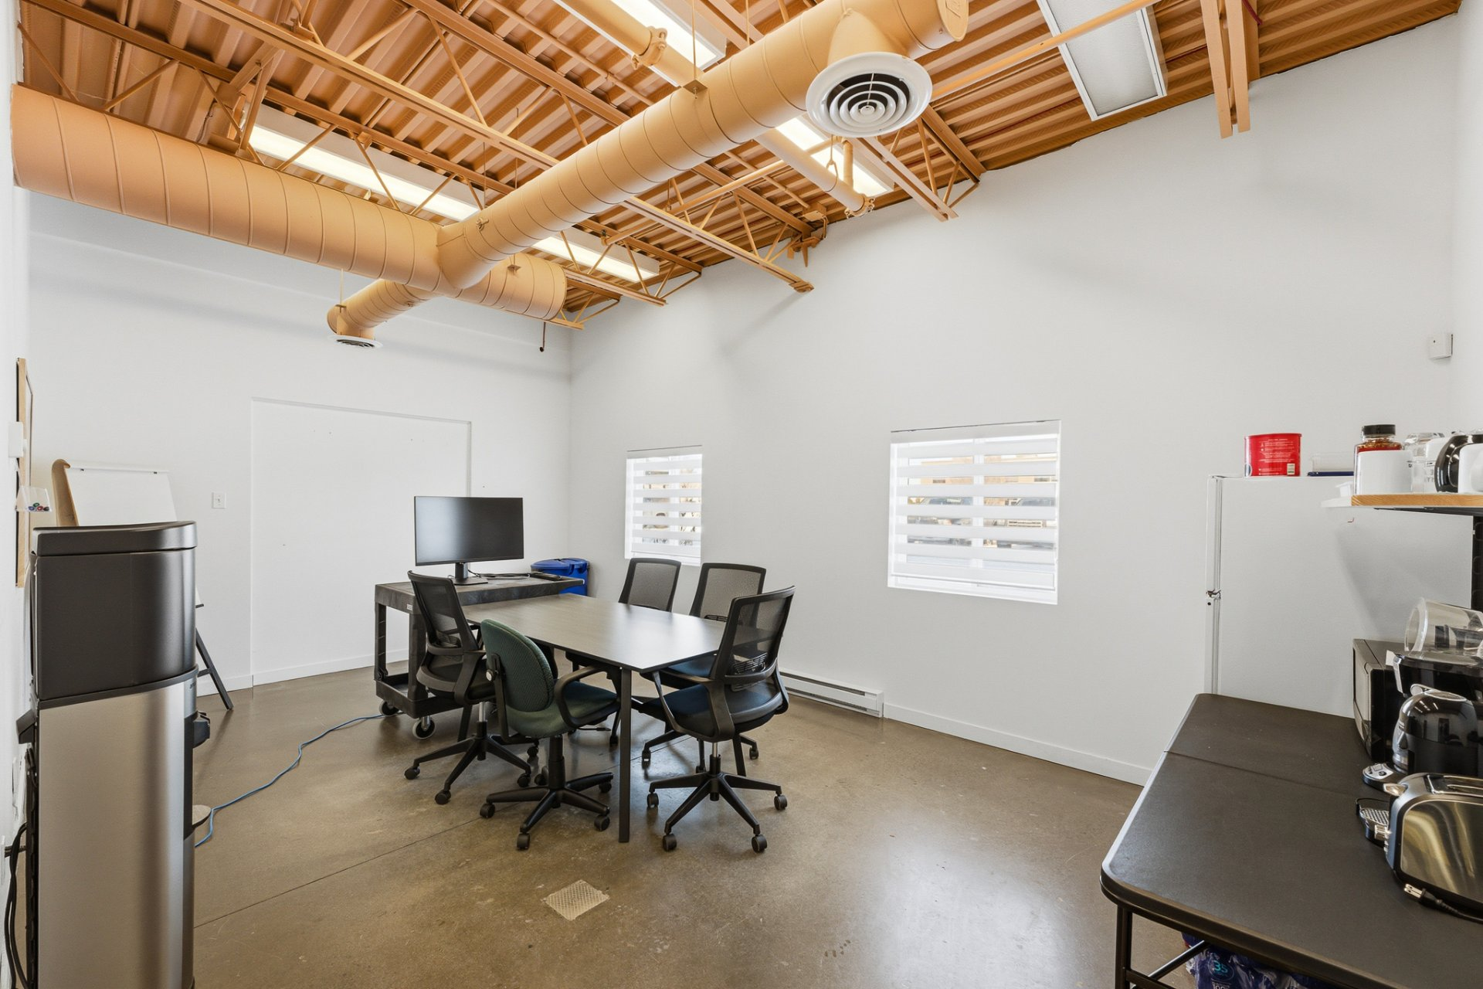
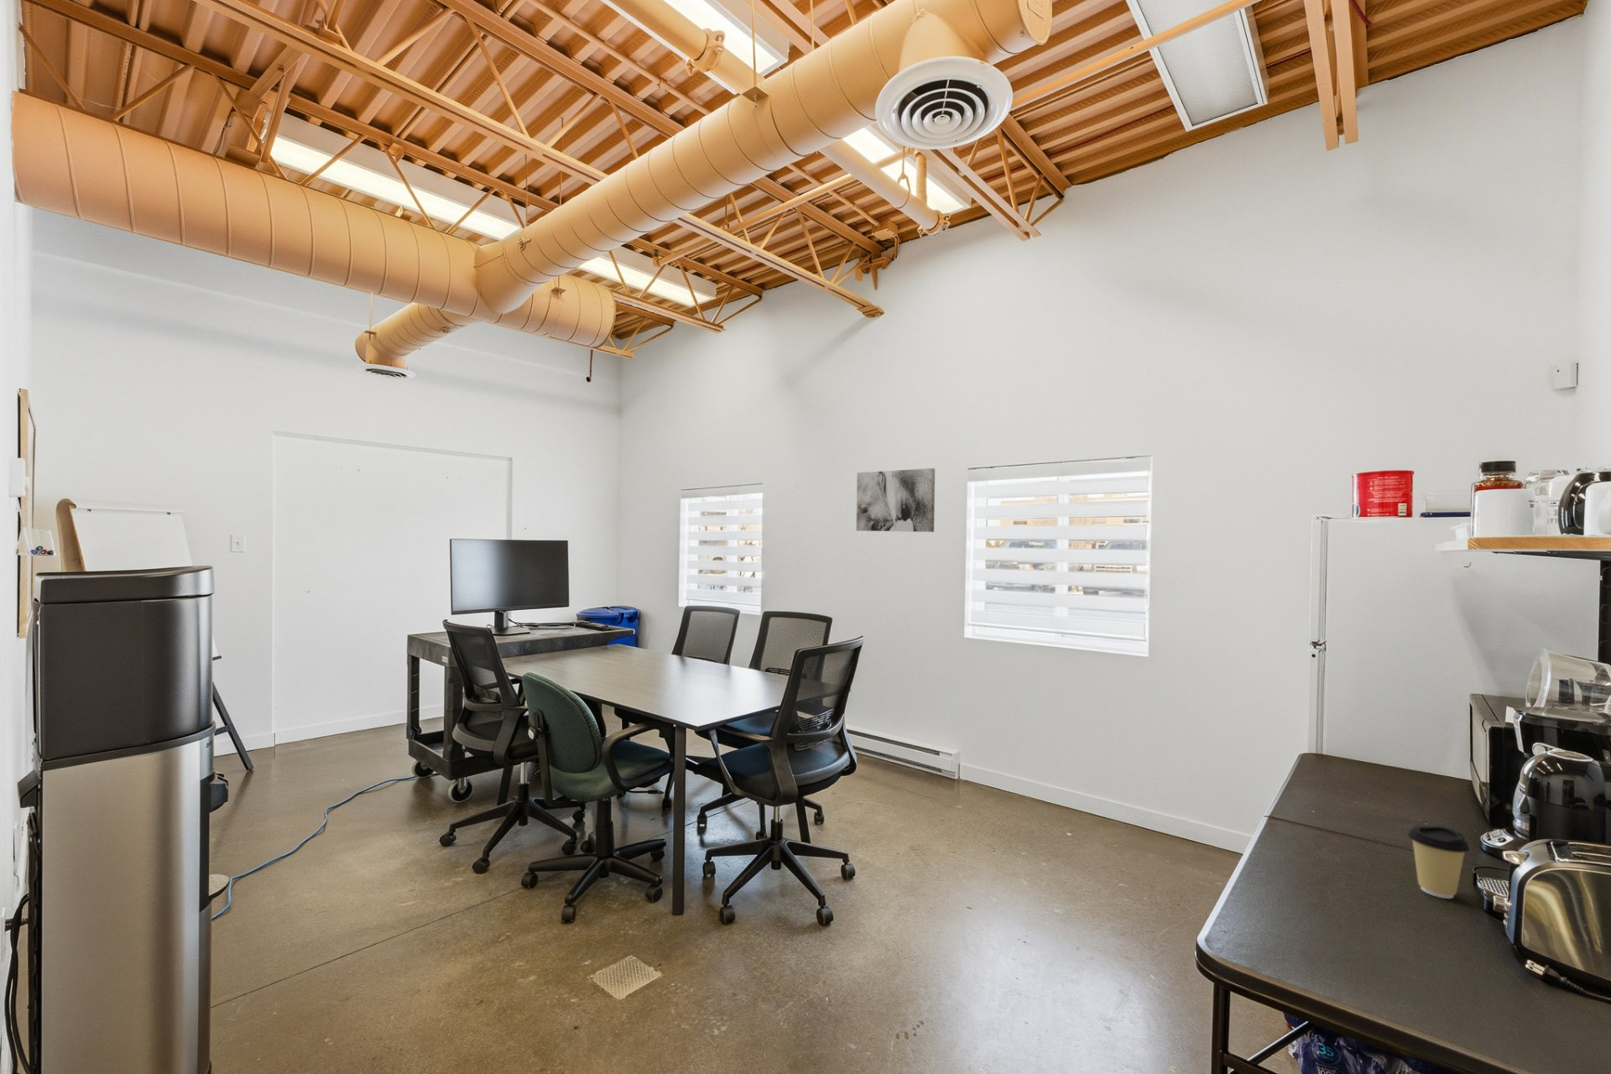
+ coffee cup [1407,825,1471,899]
+ wall art [856,467,935,532]
